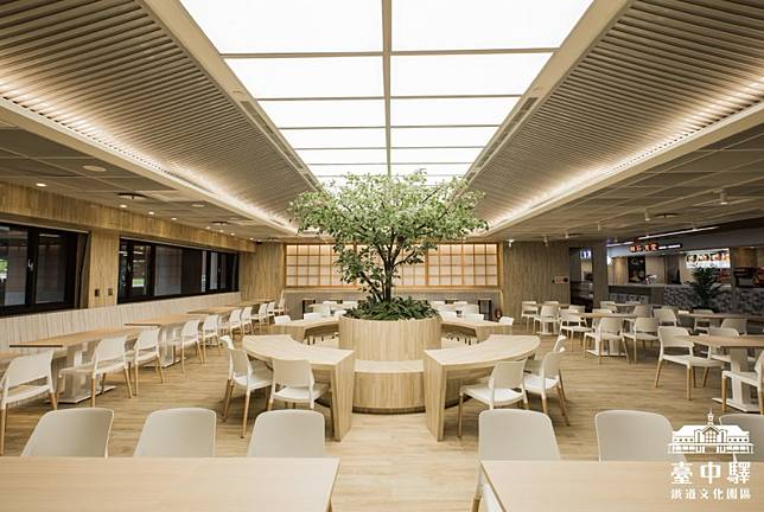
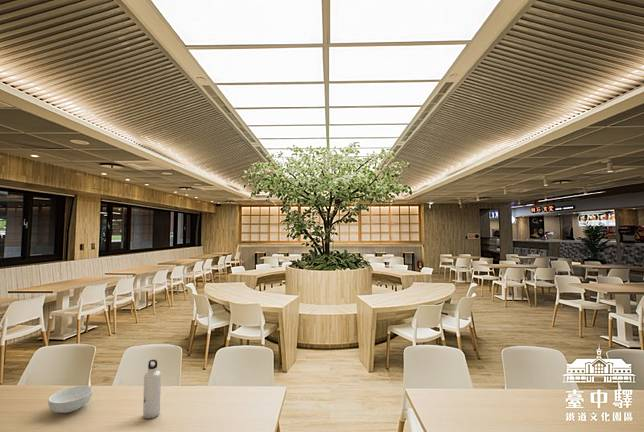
+ cereal bowl [47,385,93,414]
+ water bottle [142,358,162,420]
